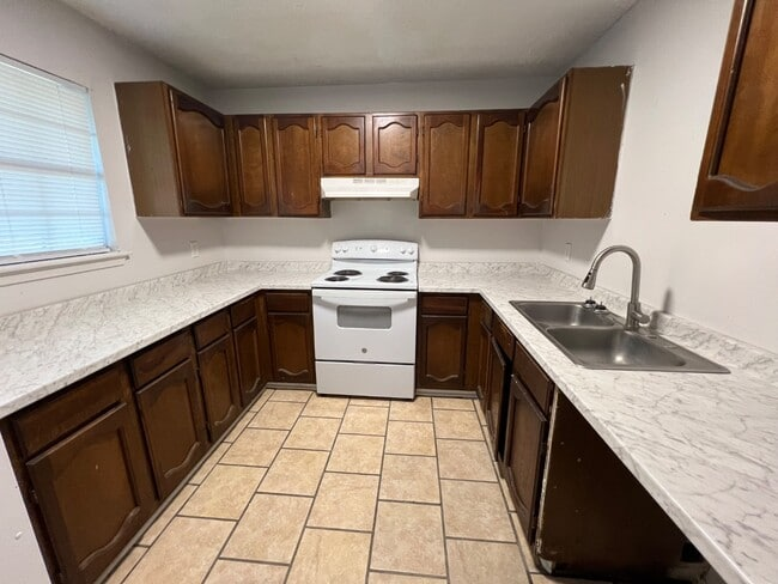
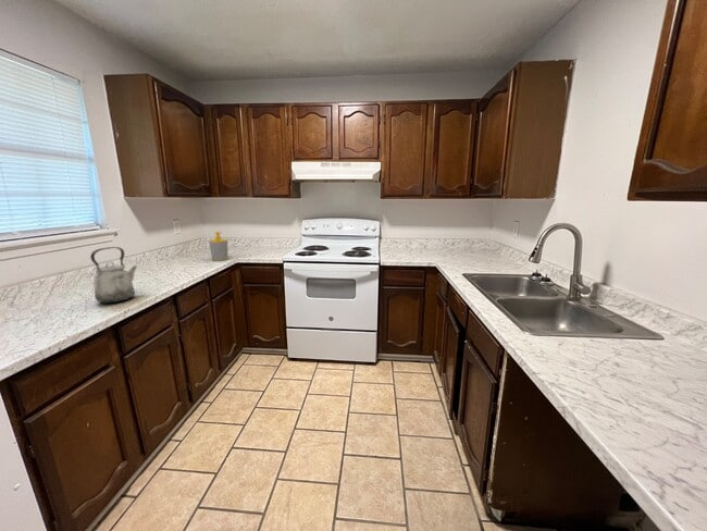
+ kettle [89,246,138,305]
+ soap bottle [208,231,230,262]
